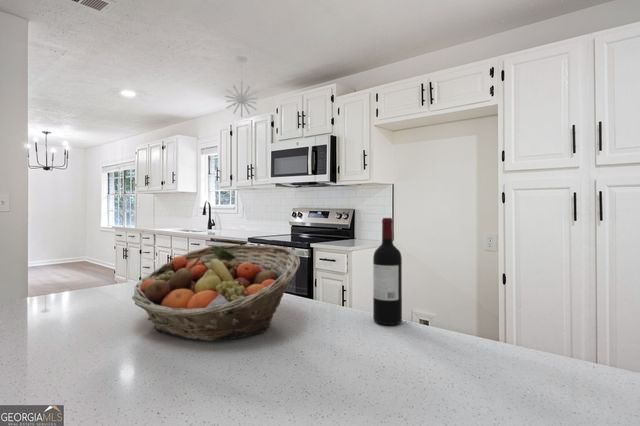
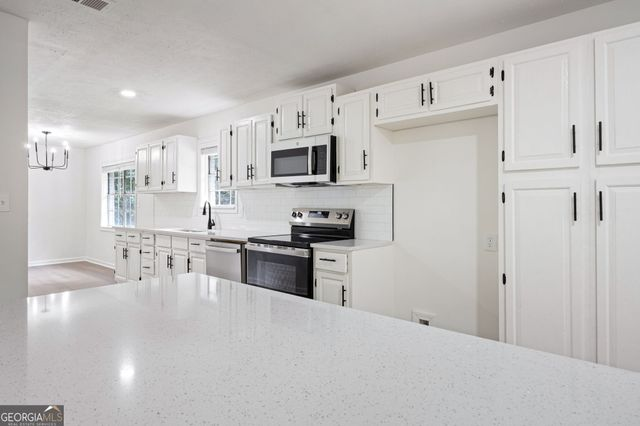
- fruit basket [131,244,301,342]
- pendant light [225,55,258,118]
- wine bottle [372,217,403,326]
